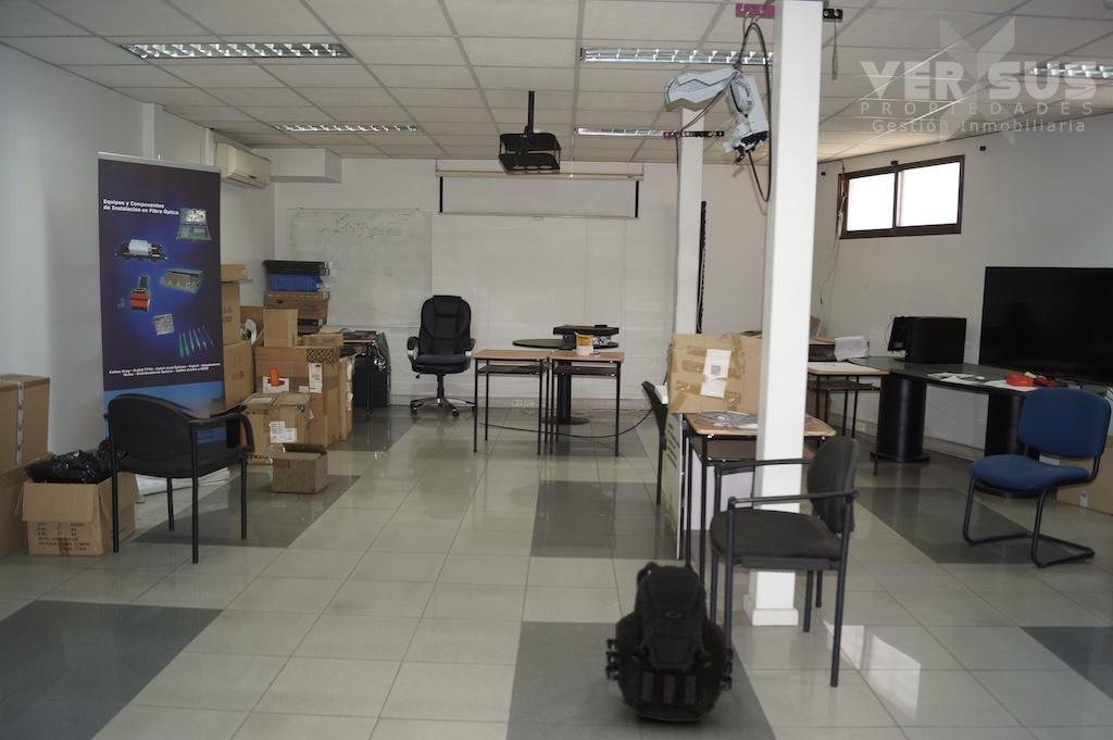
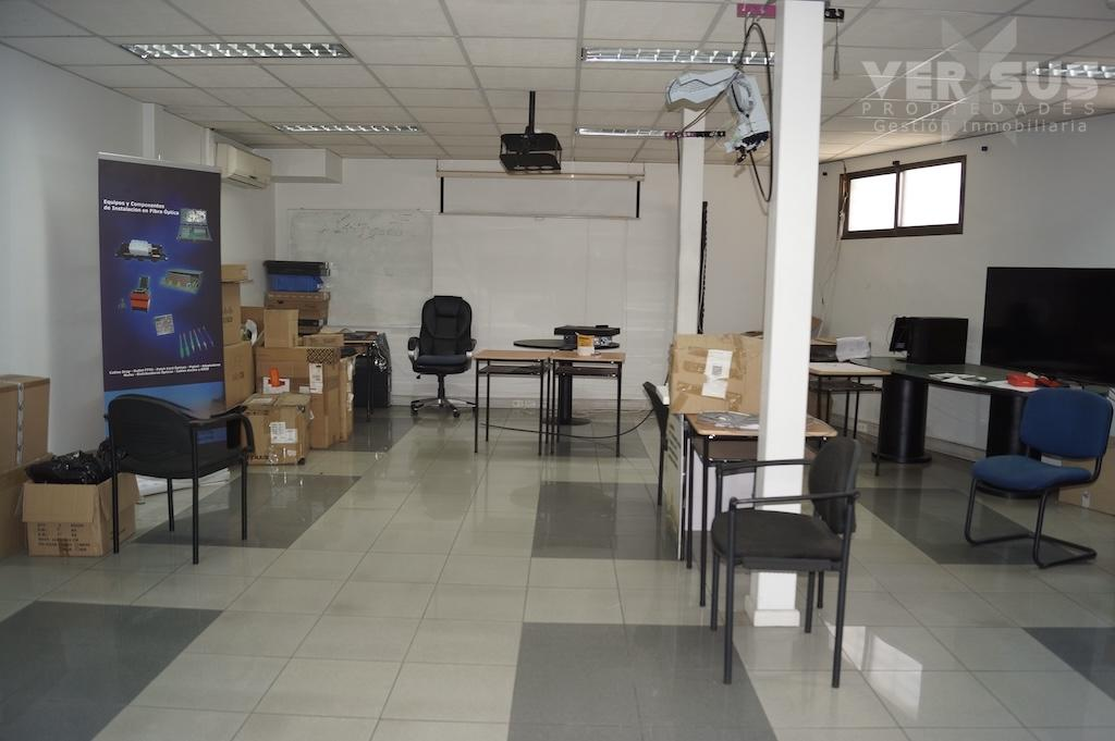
- cardboard box [253,441,328,494]
- backpack [603,560,735,723]
